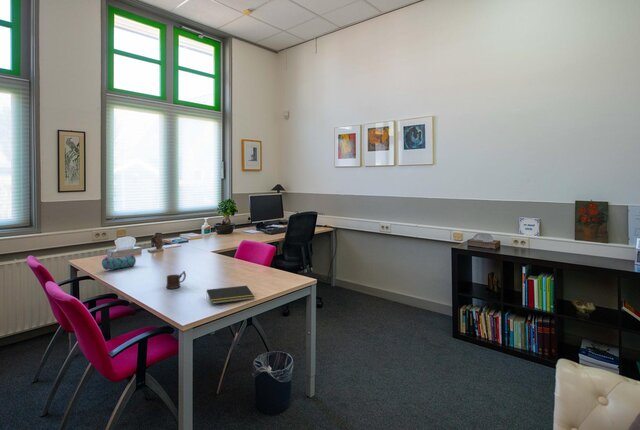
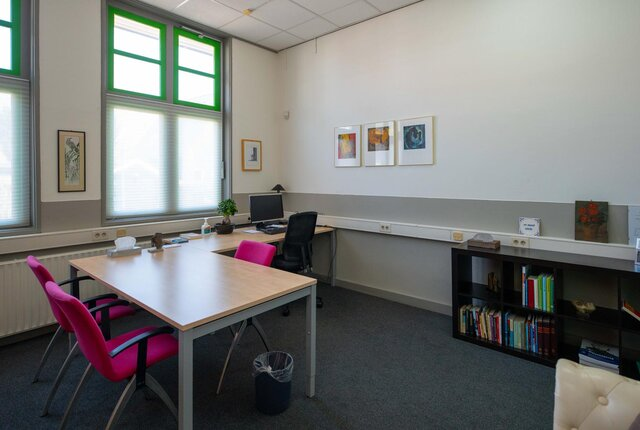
- notepad [205,285,256,305]
- pencil case [101,253,137,271]
- mug [165,270,187,289]
